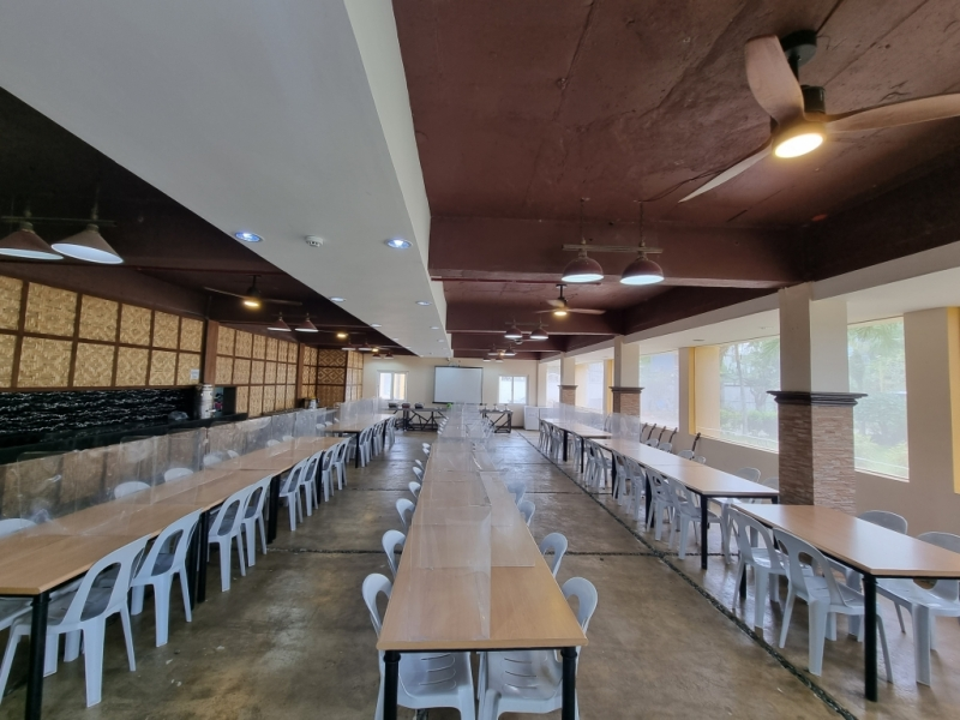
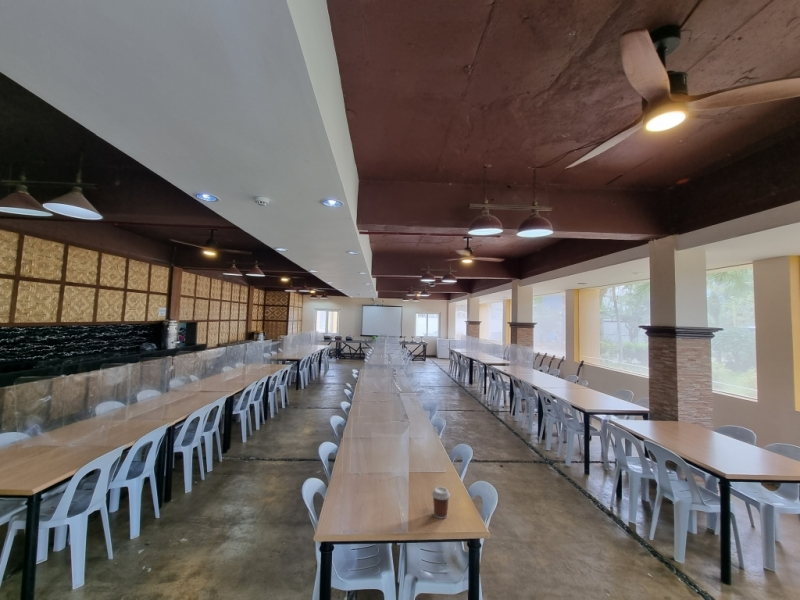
+ coffee cup [431,486,451,520]
